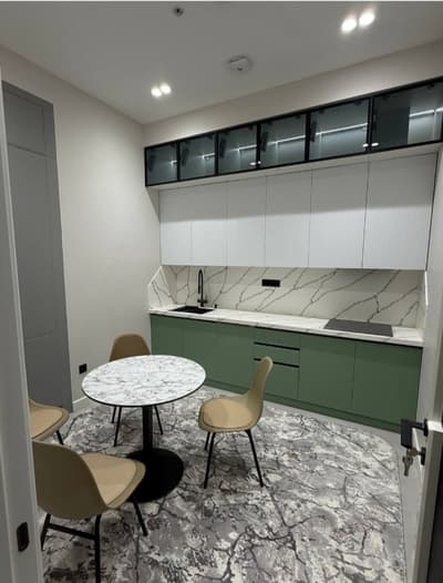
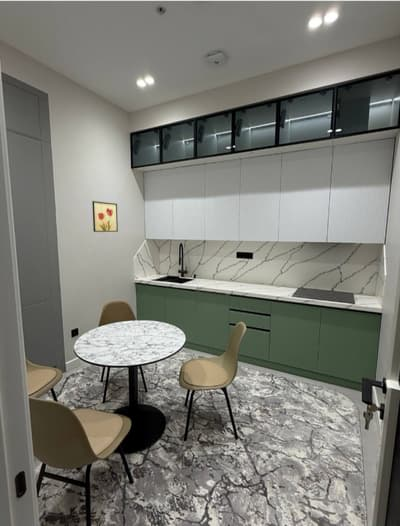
+ wall art [91,200,119,233]
